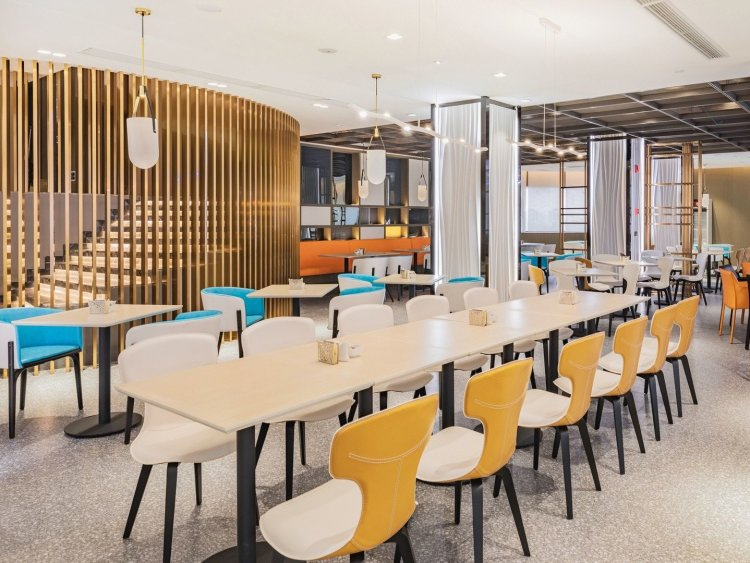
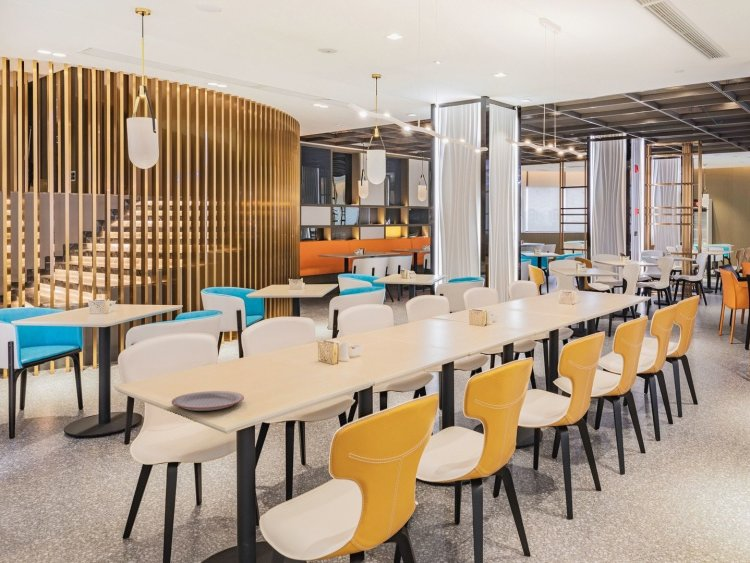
+ plate [171,390,245,412]
